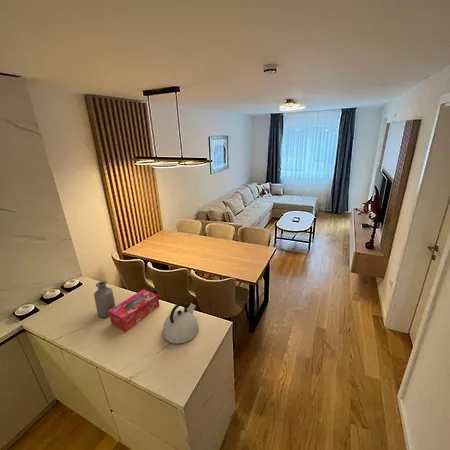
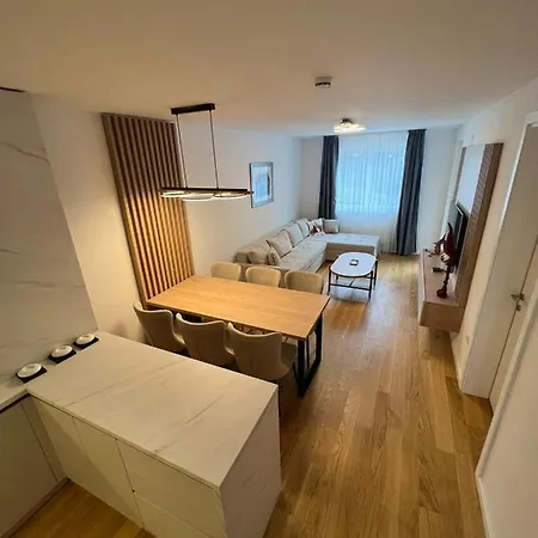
- tissue box [109,288,160,332]
- bottle [93,280,116,319]
- kettle [162,301,200,345]
